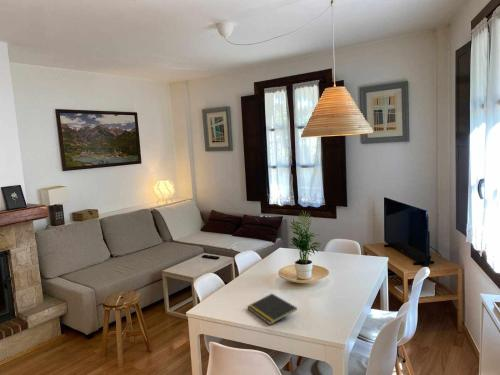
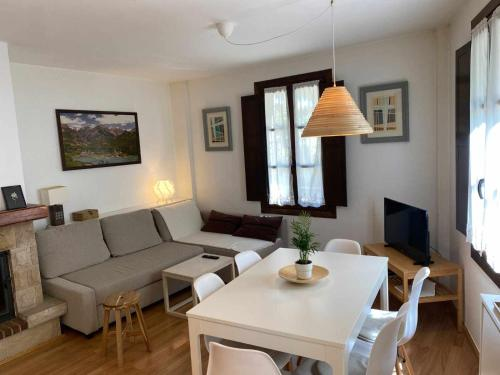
- notepad [246,293,298,326]
